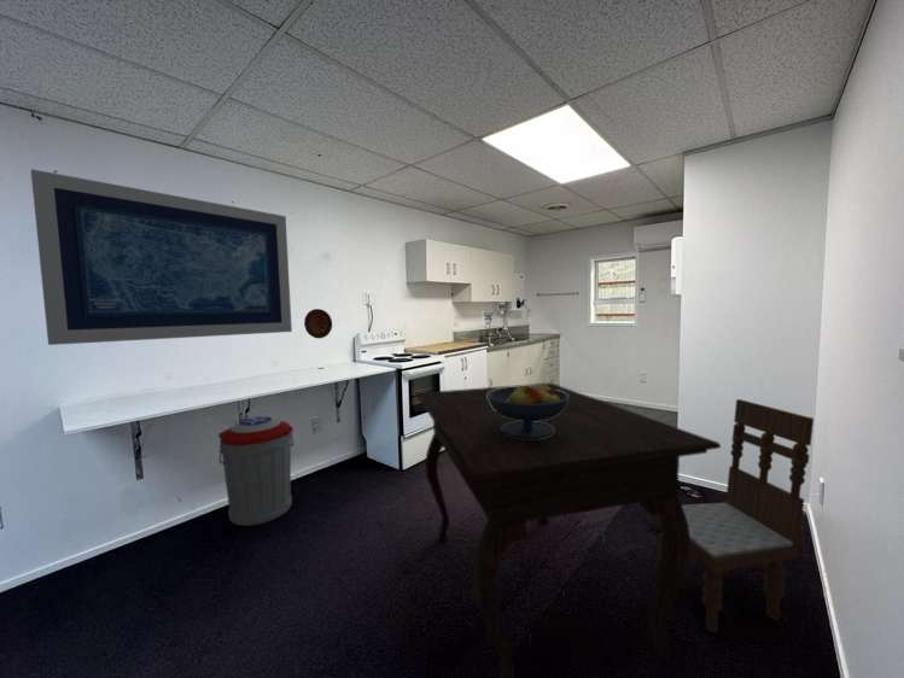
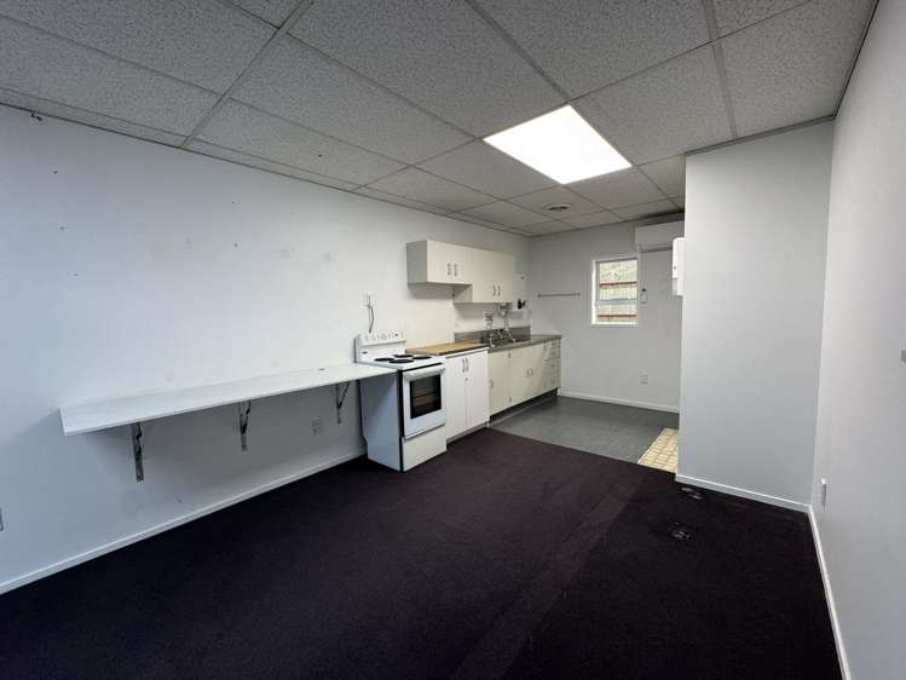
- dining table [414,381,722,678]
- trash can [217,415,294,527]
- dining chair [648,398,815,635]
- wall art [30,168,293,346]
- fruit bowl [488,381,568,439]
- decorative plate [303,308,333,339]
